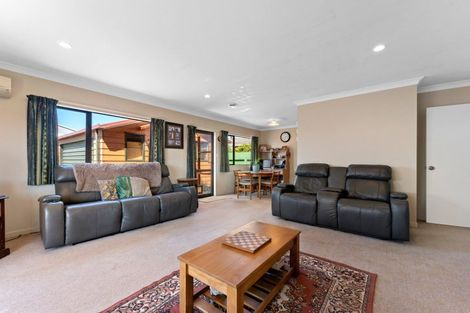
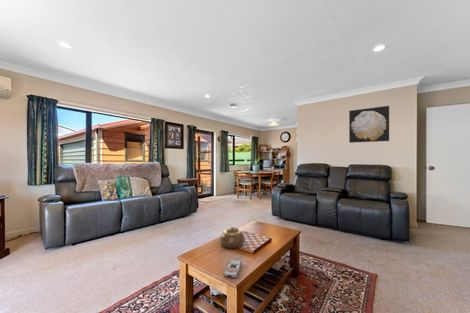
+ teapot [219,226,245,249]
+ remote control [222,258,242,279]
+ wall art [348,105,390,144]
